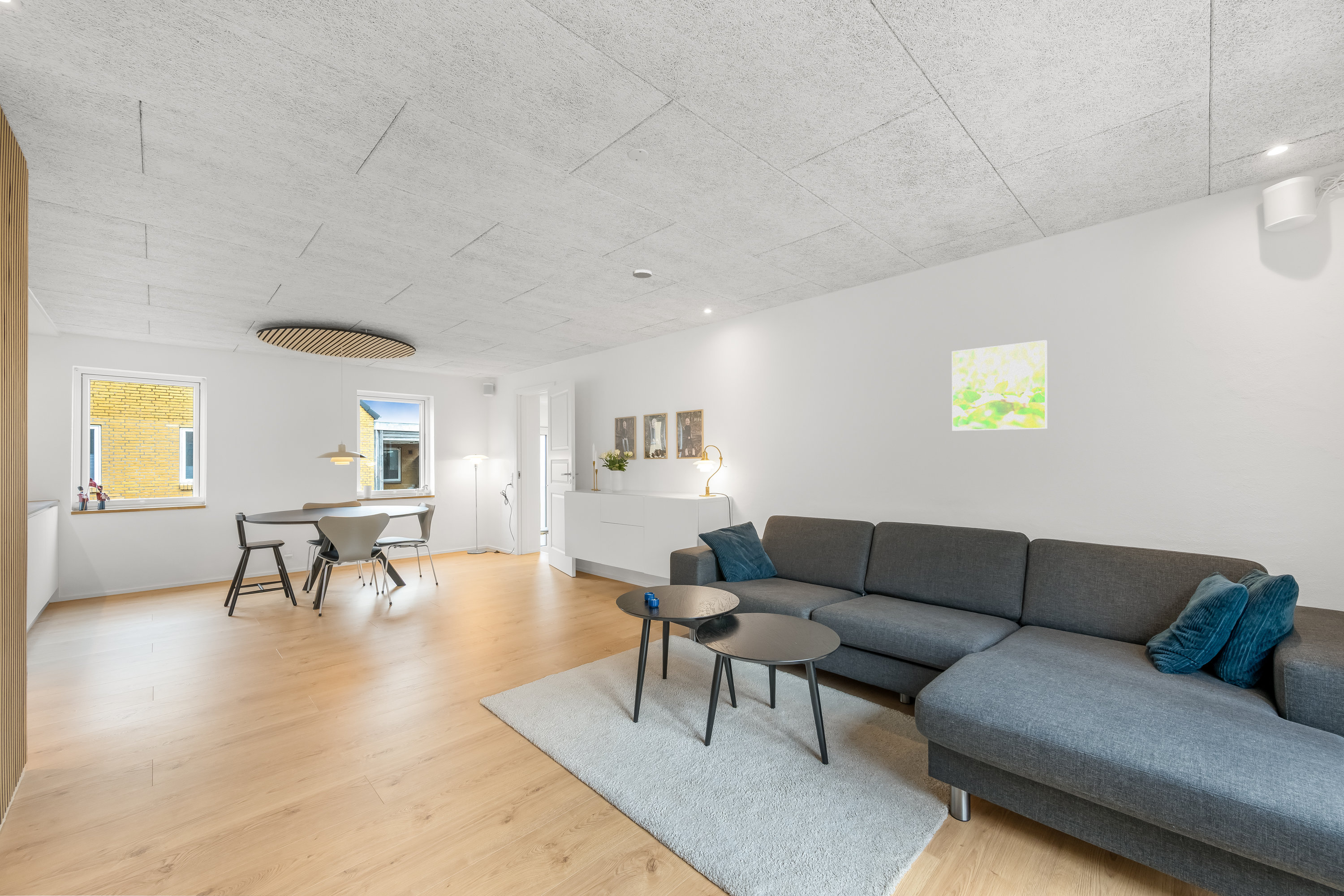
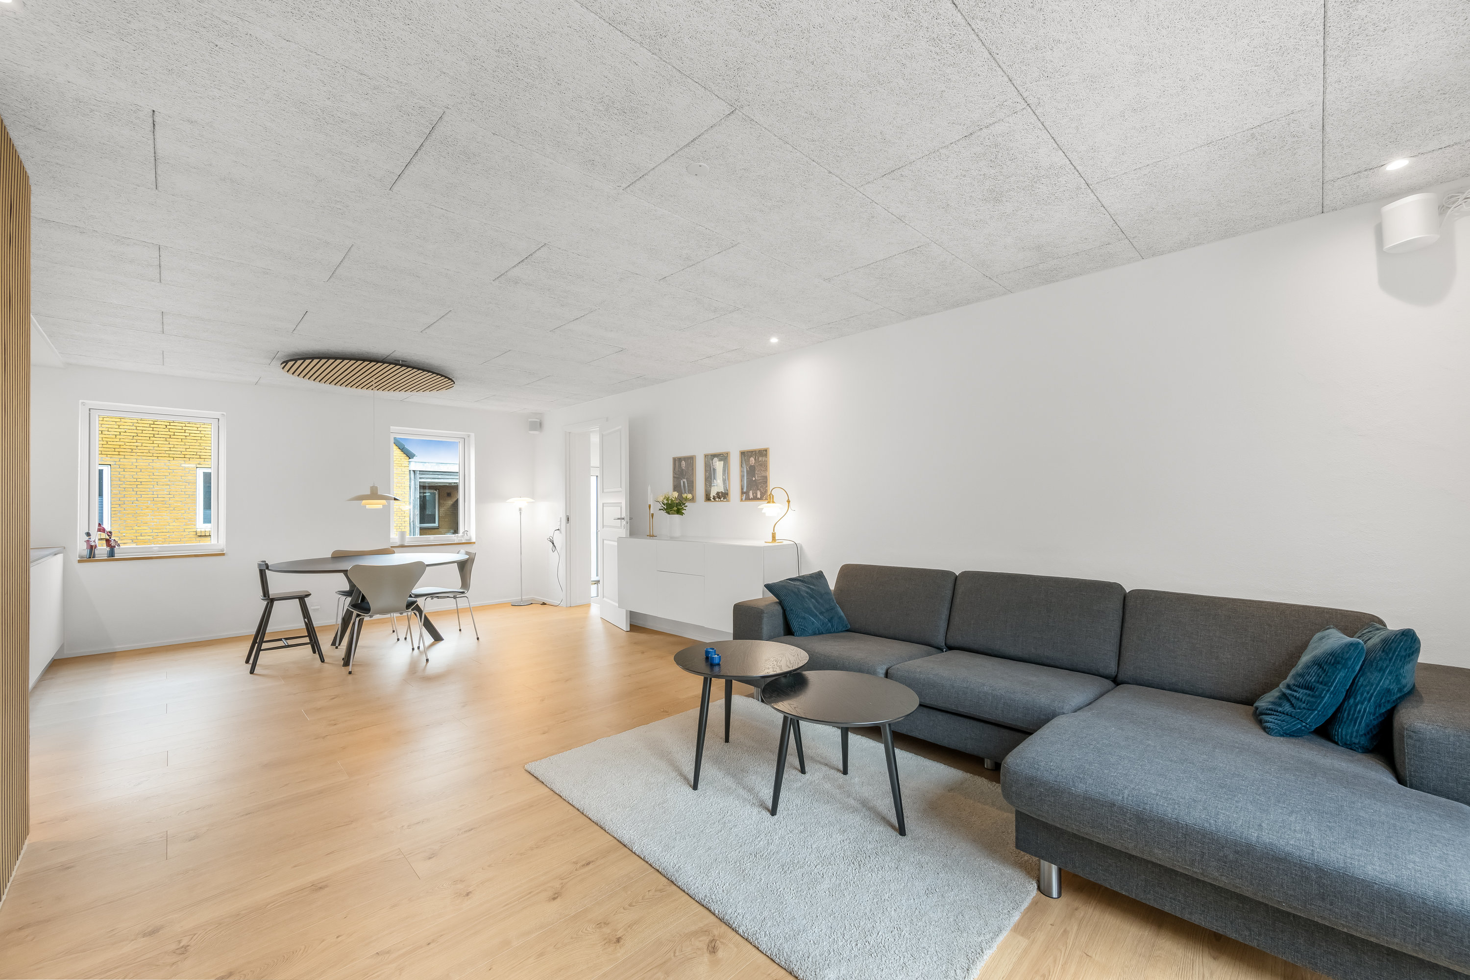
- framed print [952,340,1048,431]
- smoke detector [633,269,652,279]
